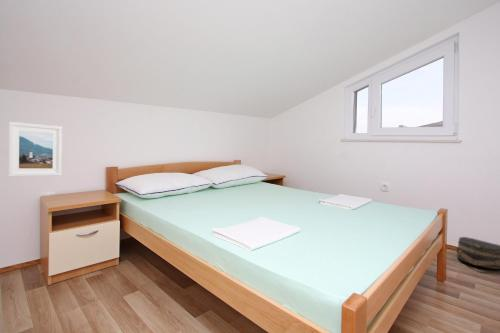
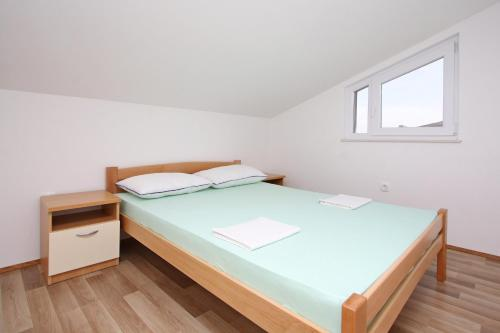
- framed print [7,121,63,177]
- hat box [455,236,500,270]
